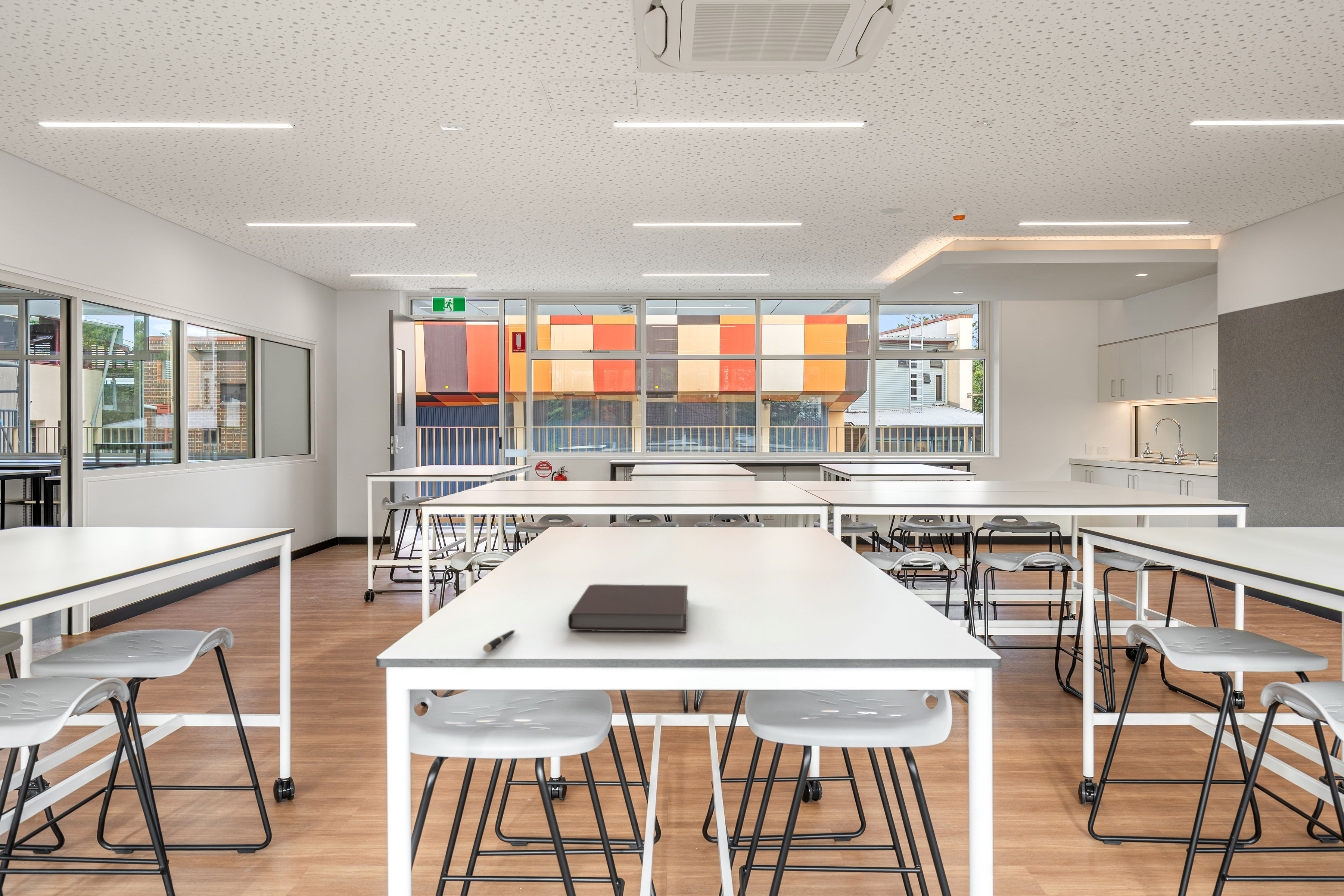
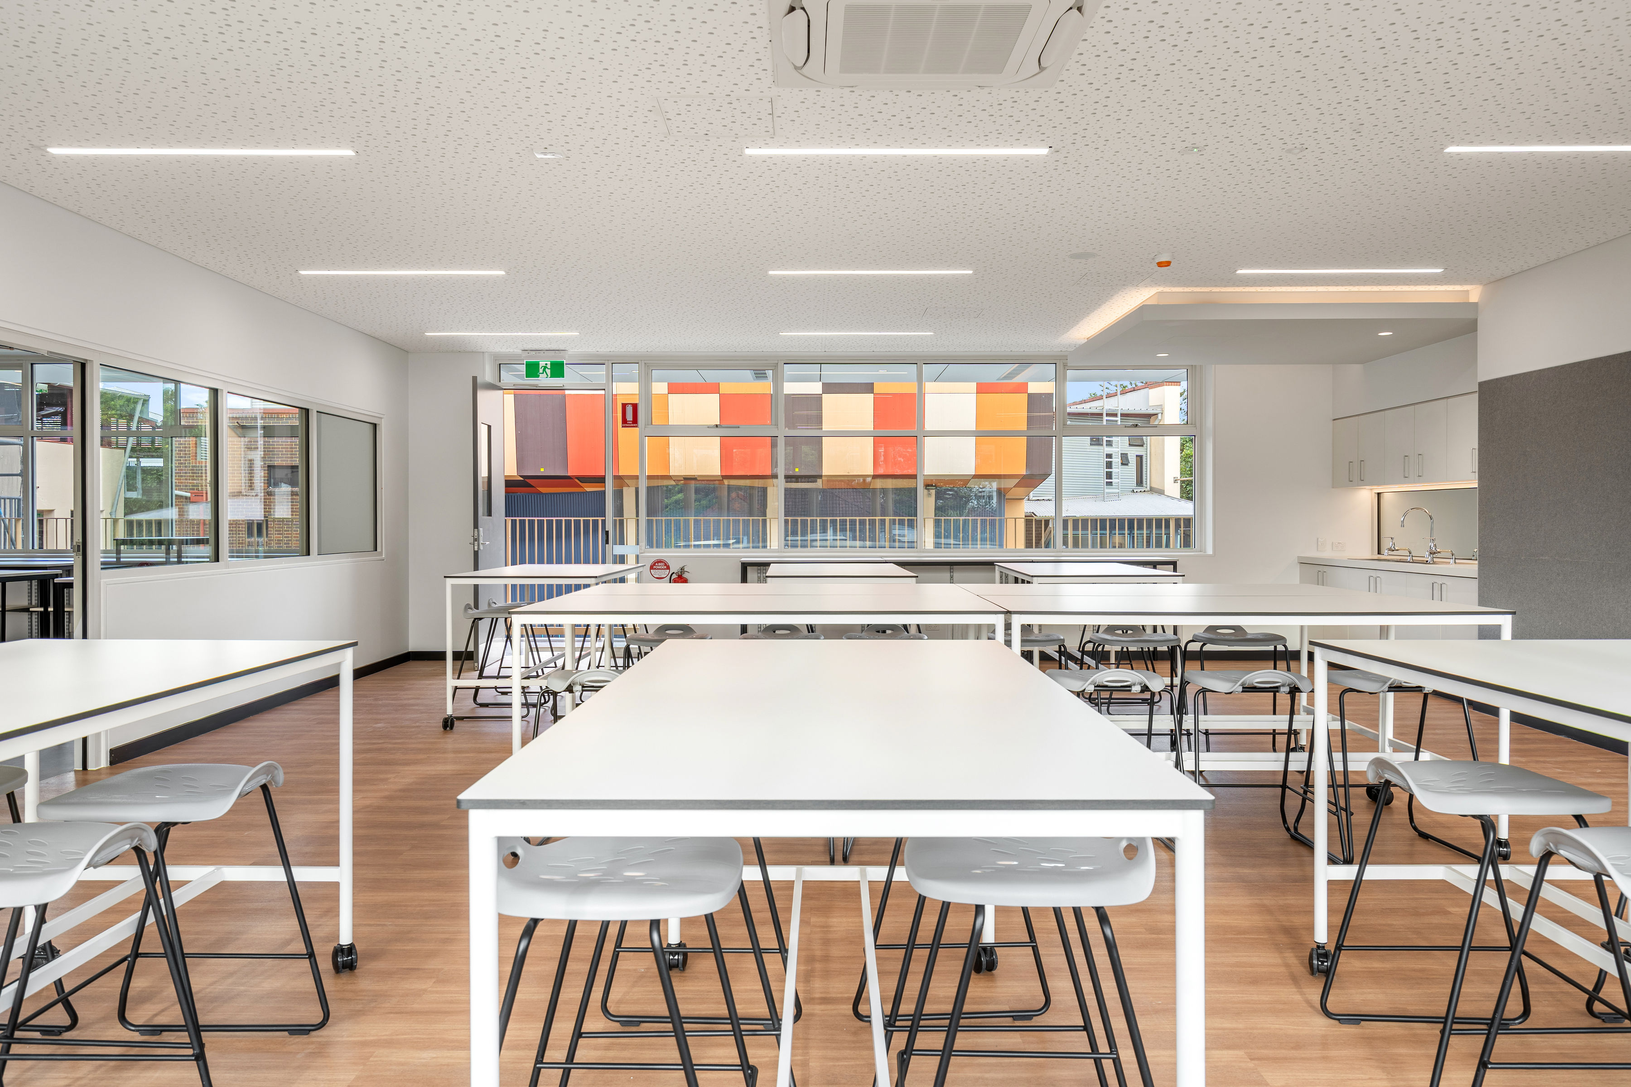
- notebook [568,584,688,632]
- pen [483,629,516,654]
